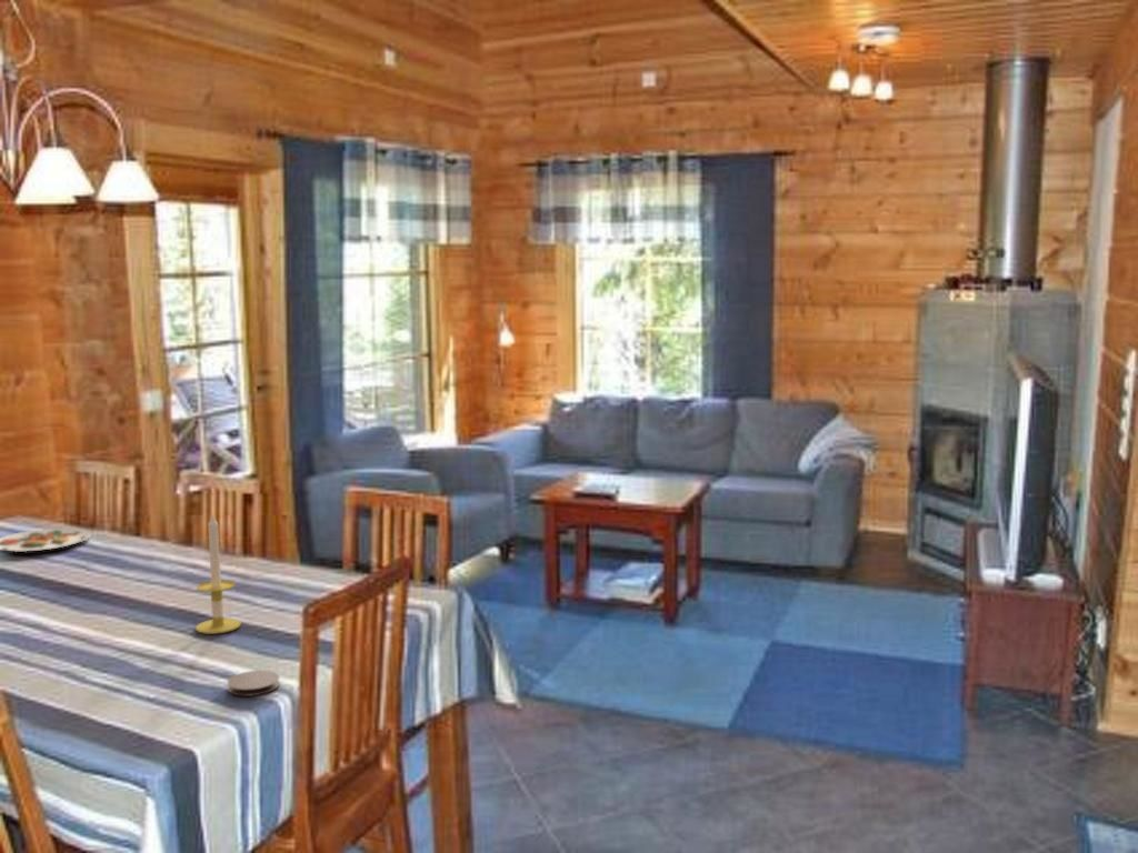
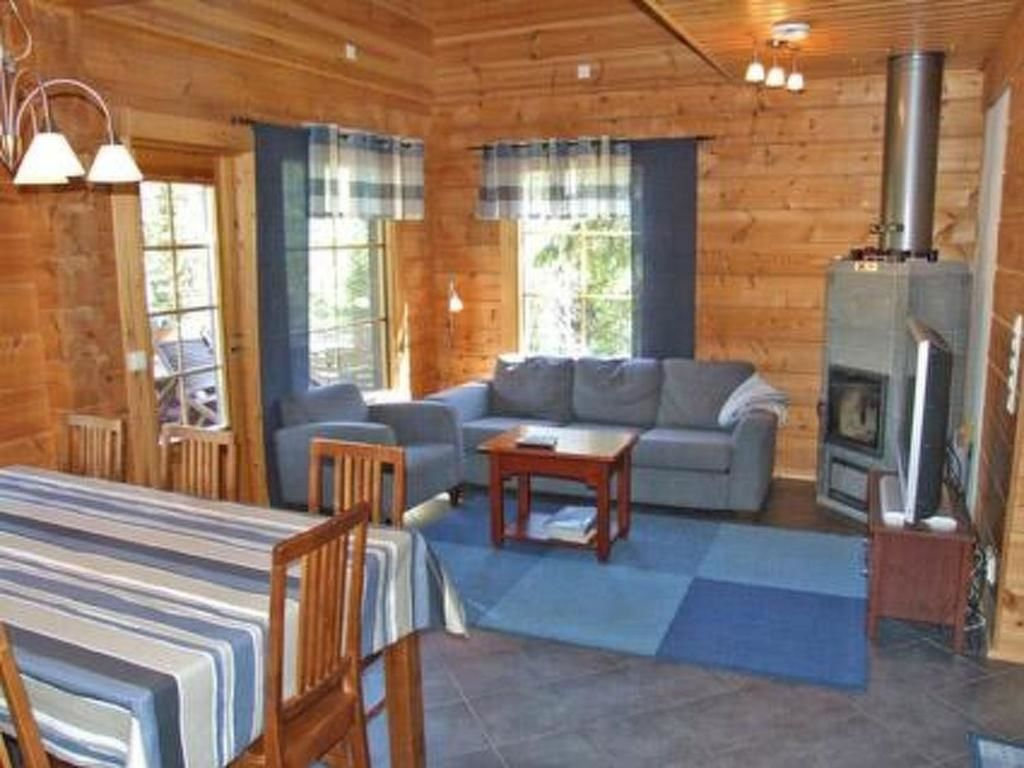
- plate [0,528,92,553]
- candle [194,513,242,635]
- coaster [227,670,281,698]
